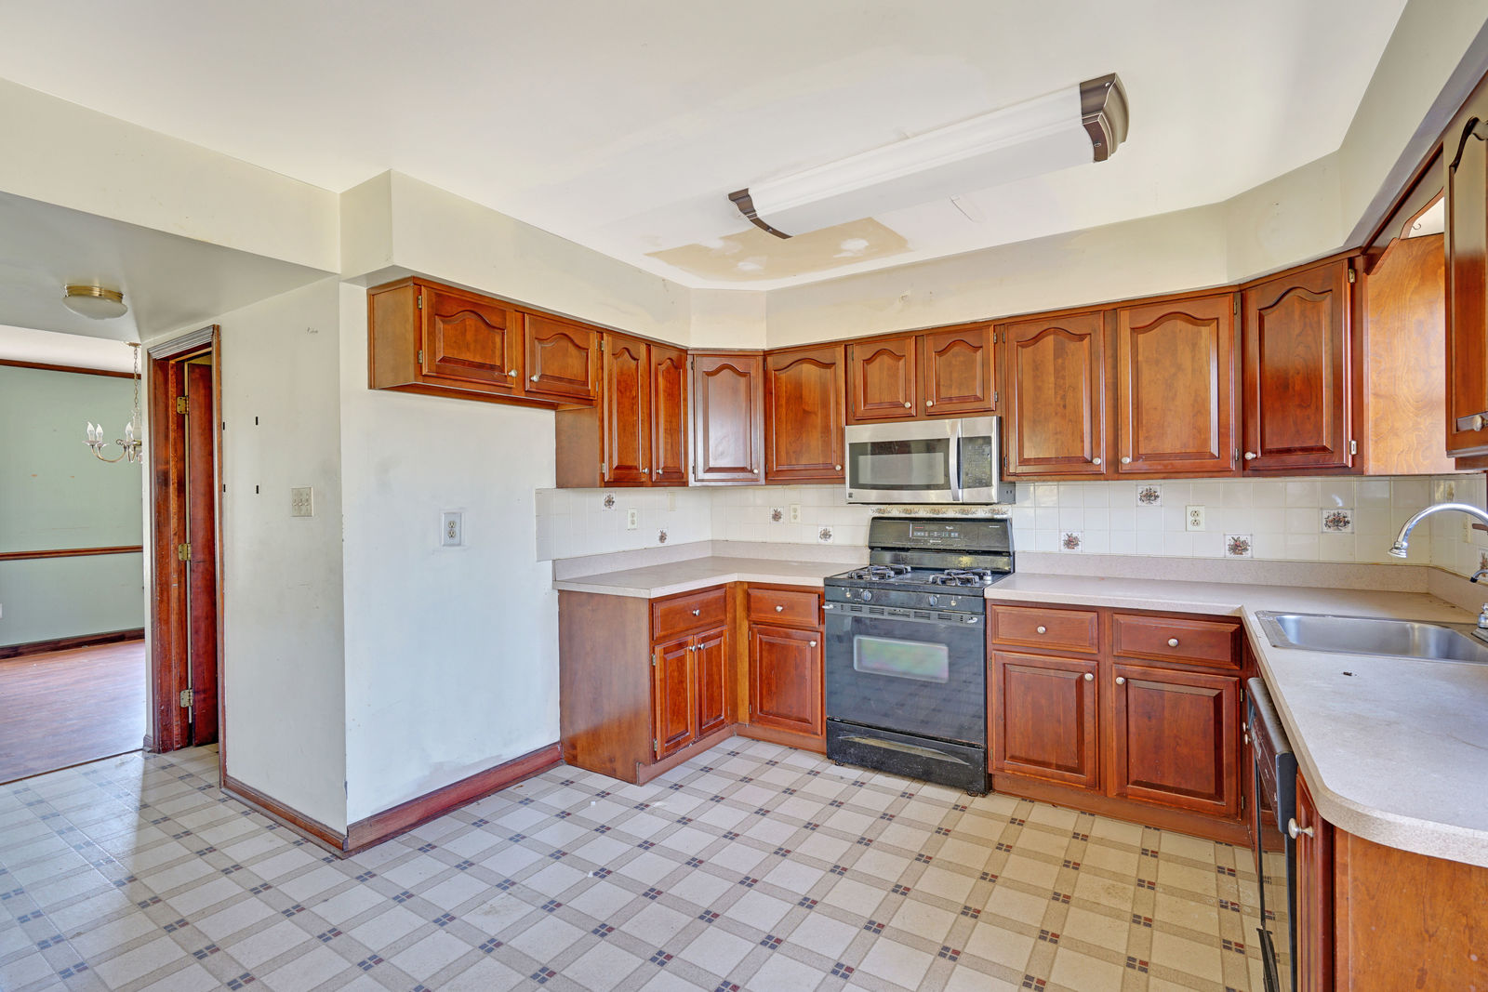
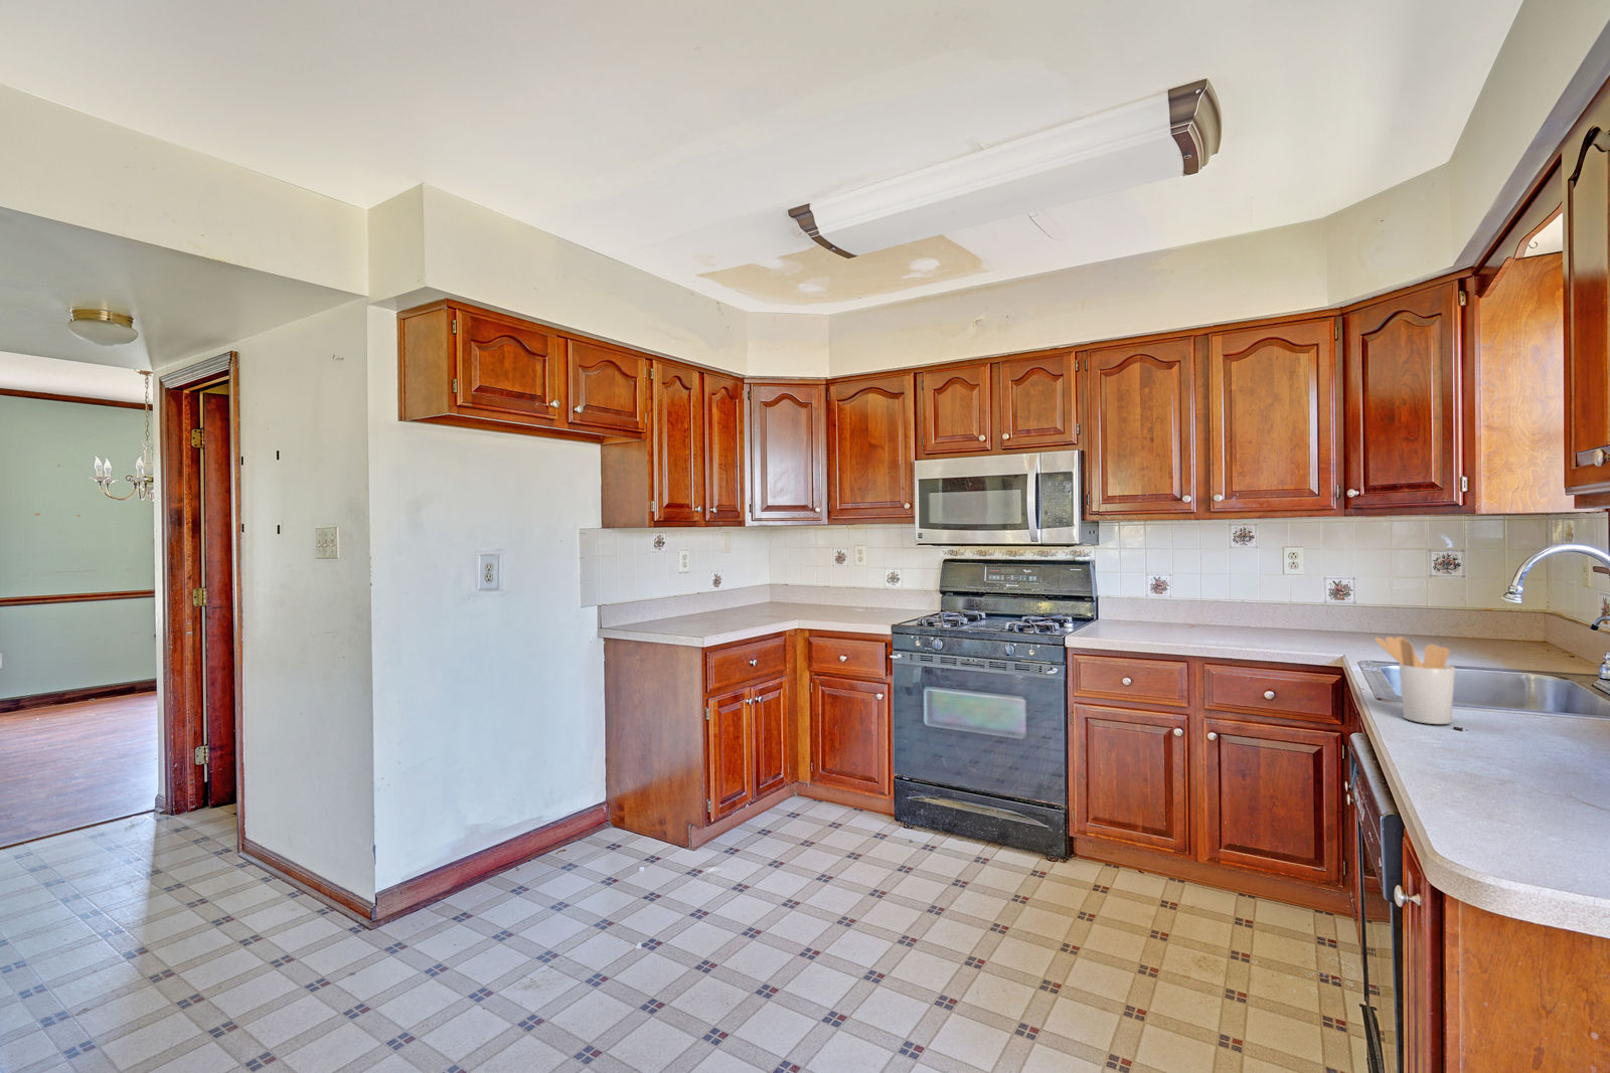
+ utensil holder [1374,636,1455,725]
